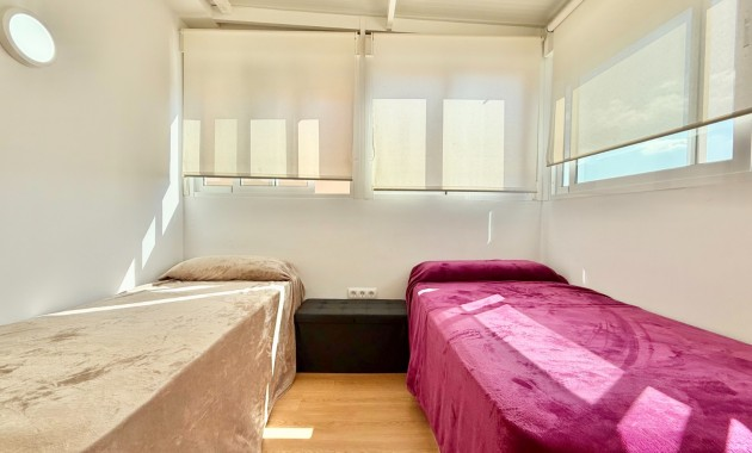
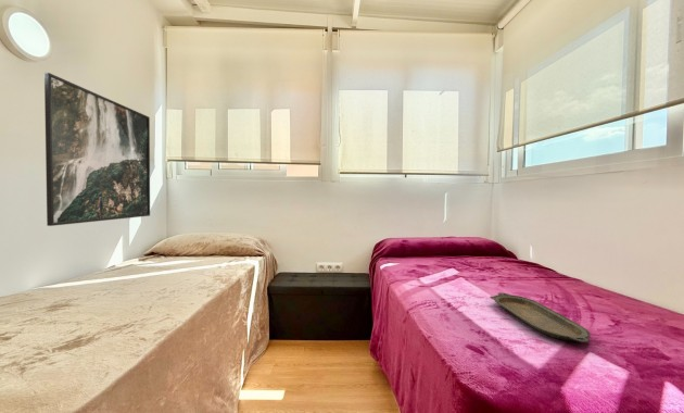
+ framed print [43,72,151,227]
+ serving tray [489,291,592,343]
